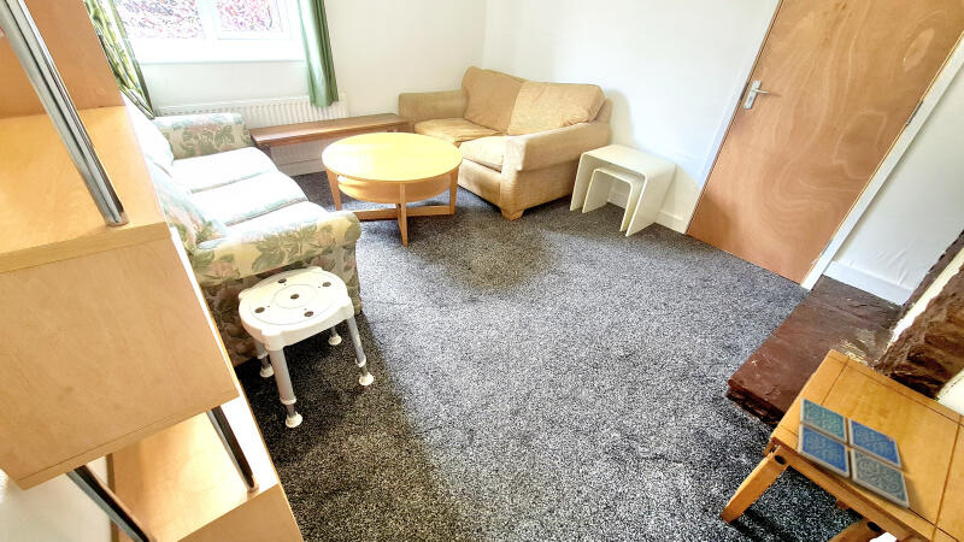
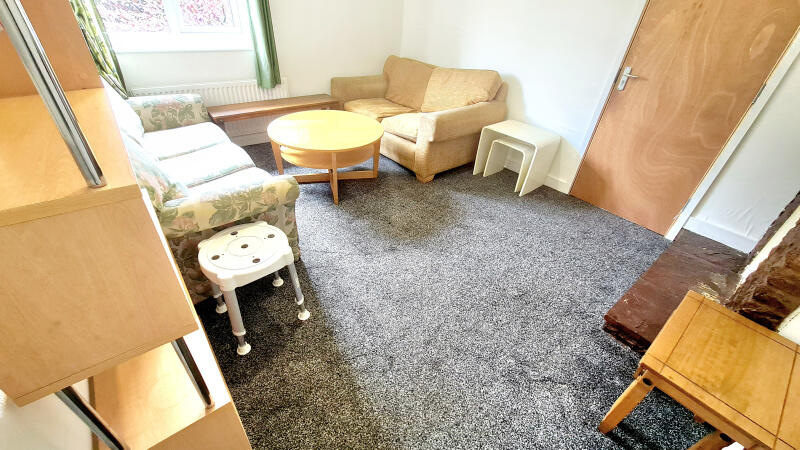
- drink coaster [797,396,911,509]
